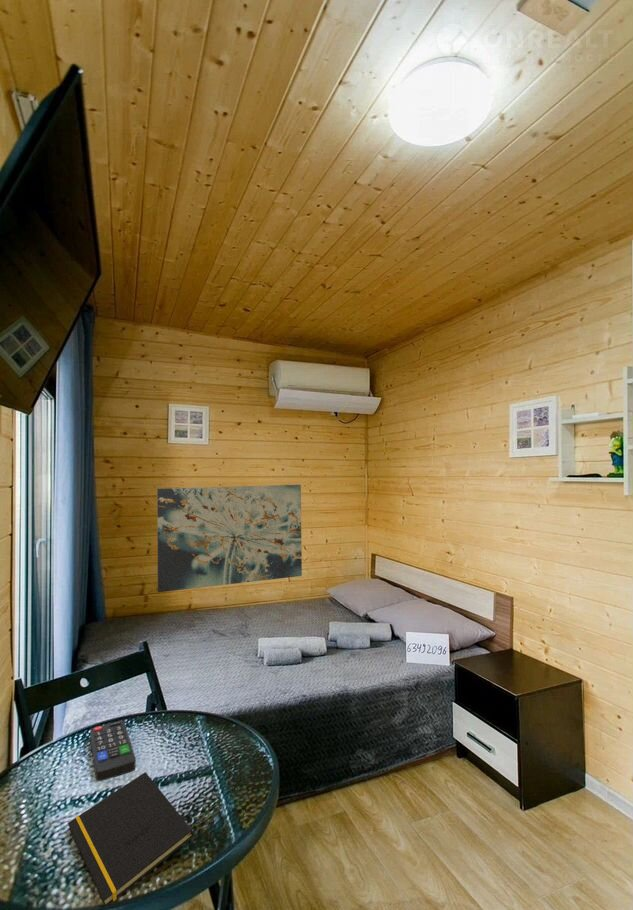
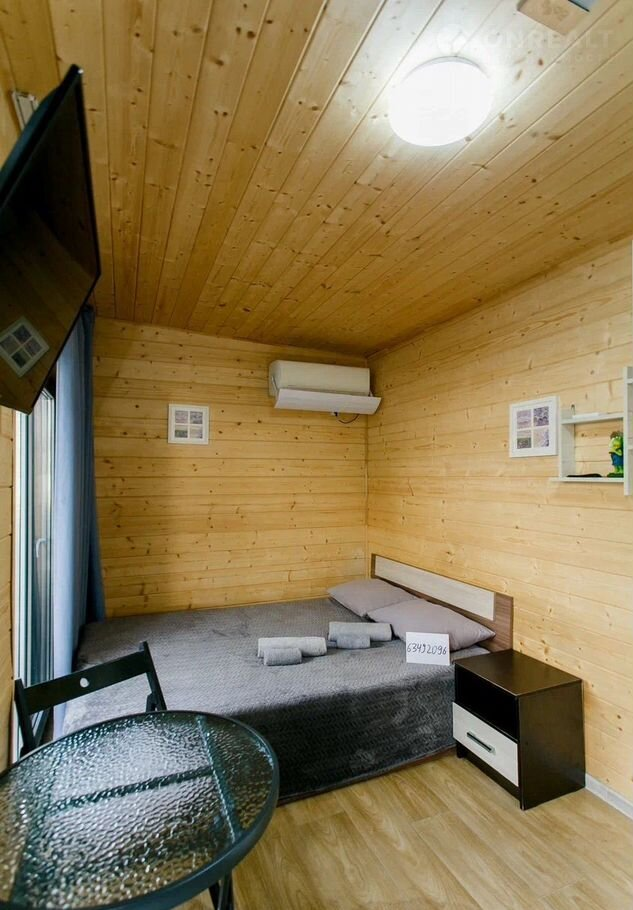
- notepad [67,771,194,908]
- wall art [156,484,303,593]
- remote control [89,720,136,782]
